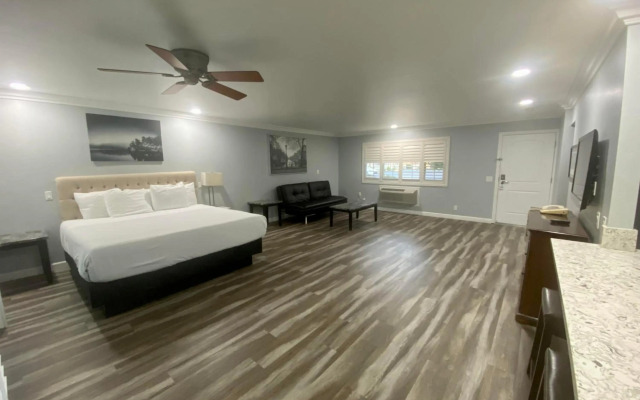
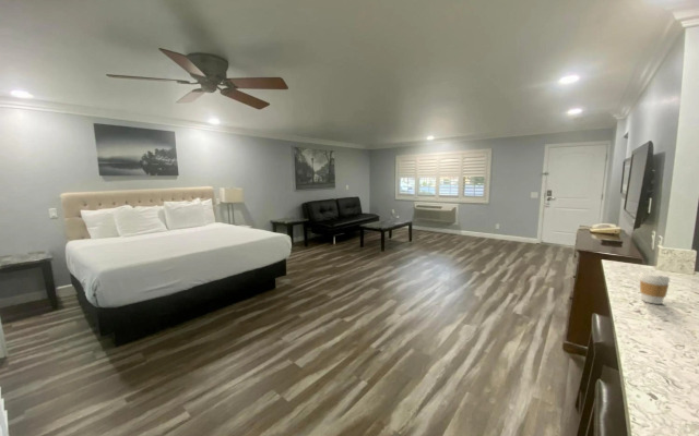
+ coffee cup [638,271,671,305]
